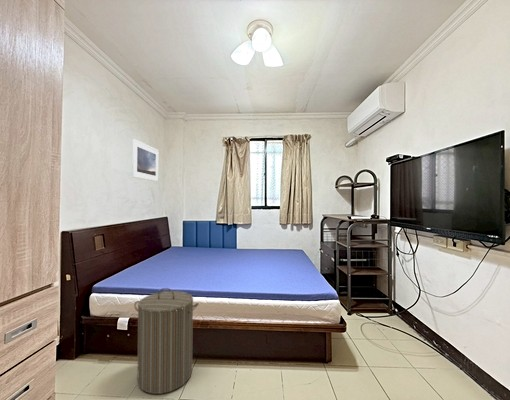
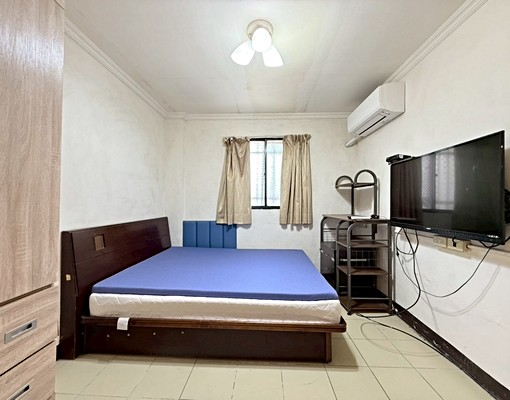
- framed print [131,138,159,183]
- laundry hamper [133,287,200,395]
